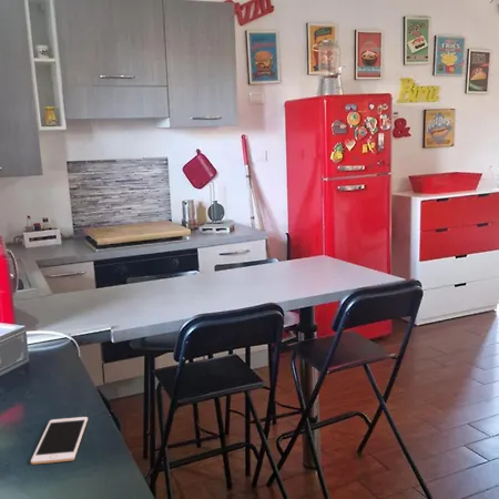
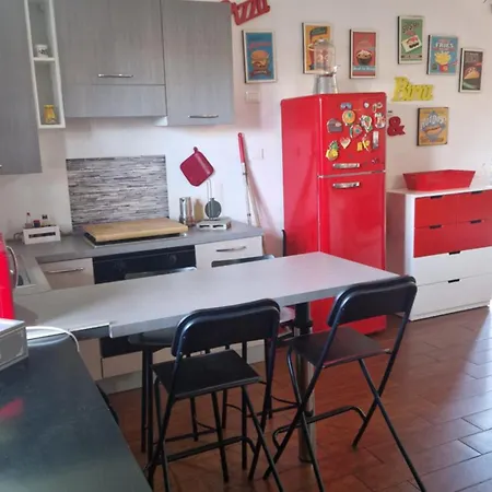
- cell phone [30,416,89,466]
